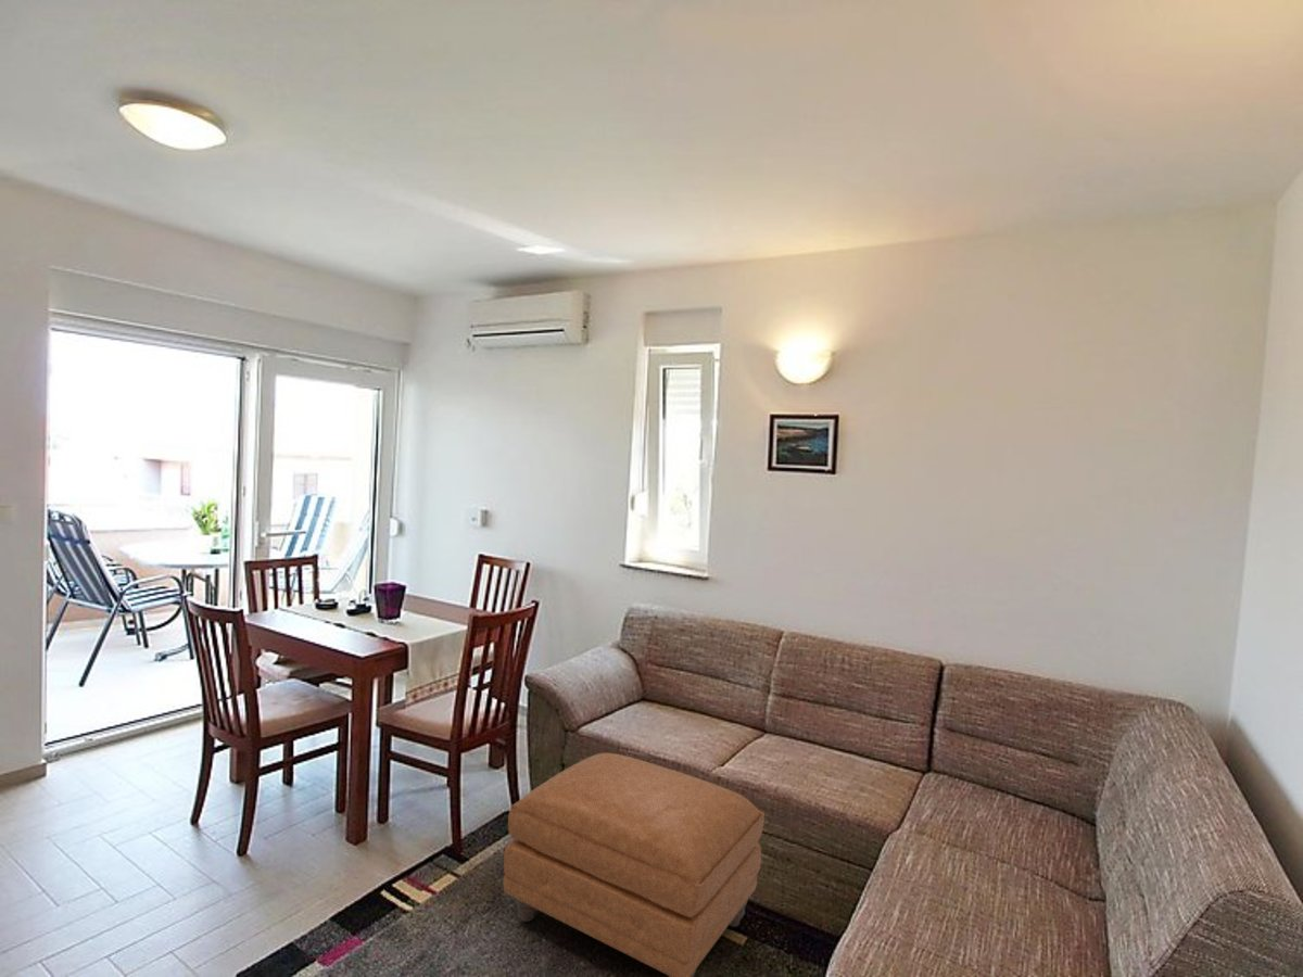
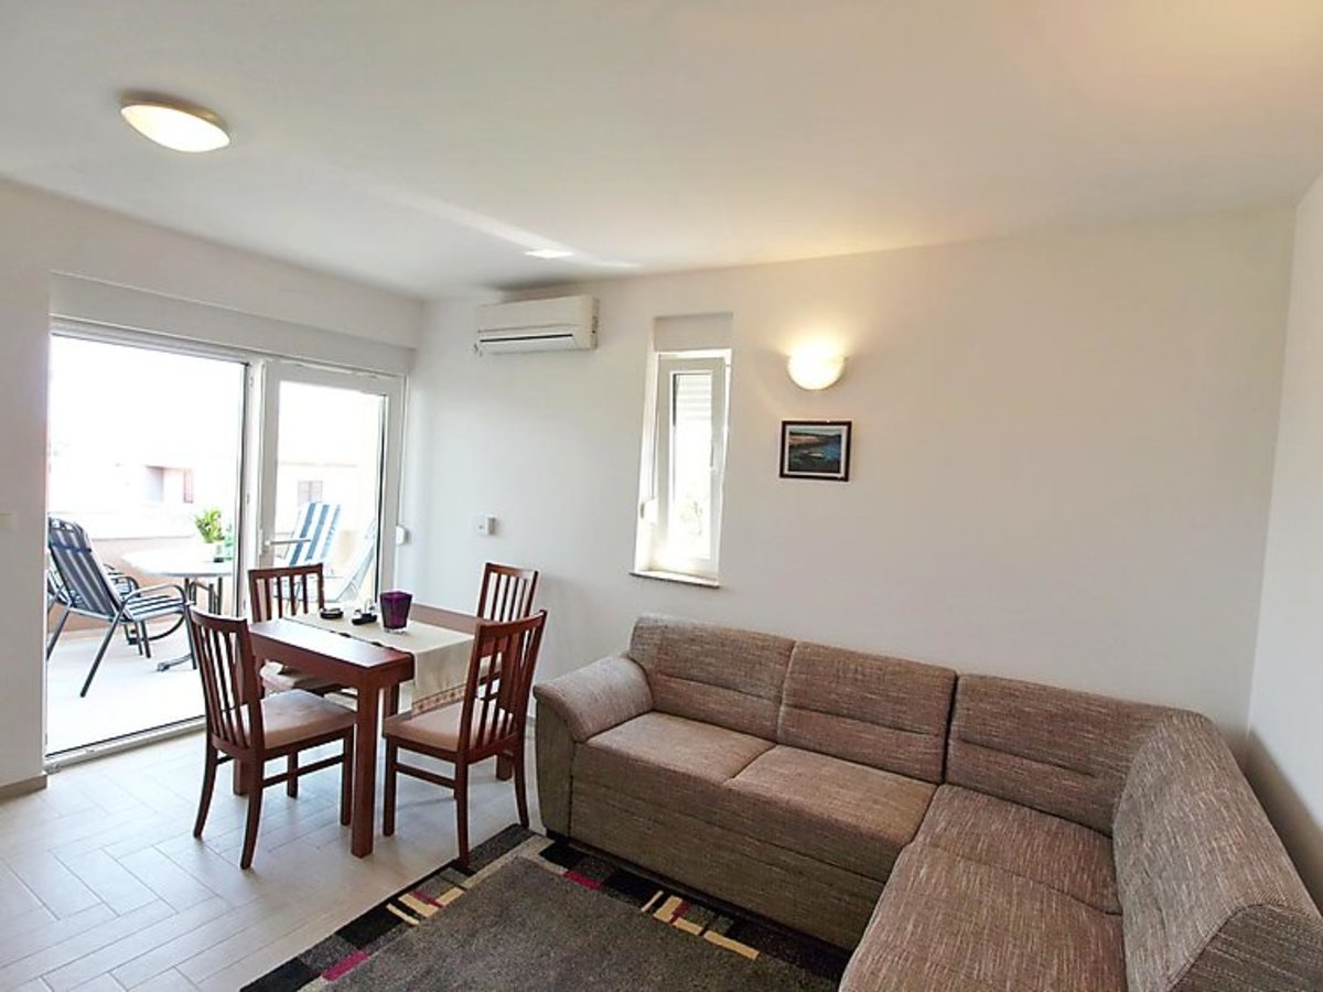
- ottoman [502,752,766,977]
